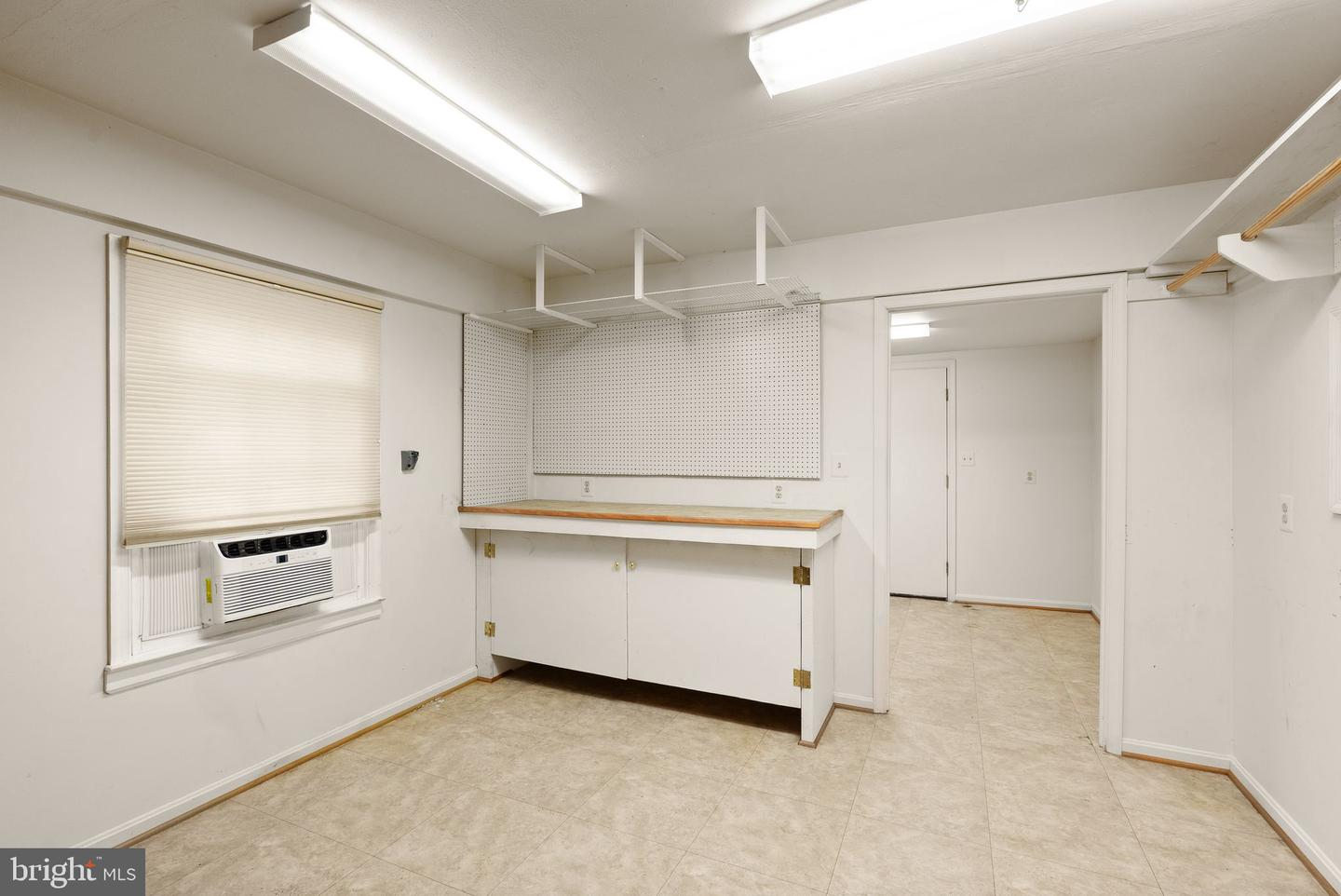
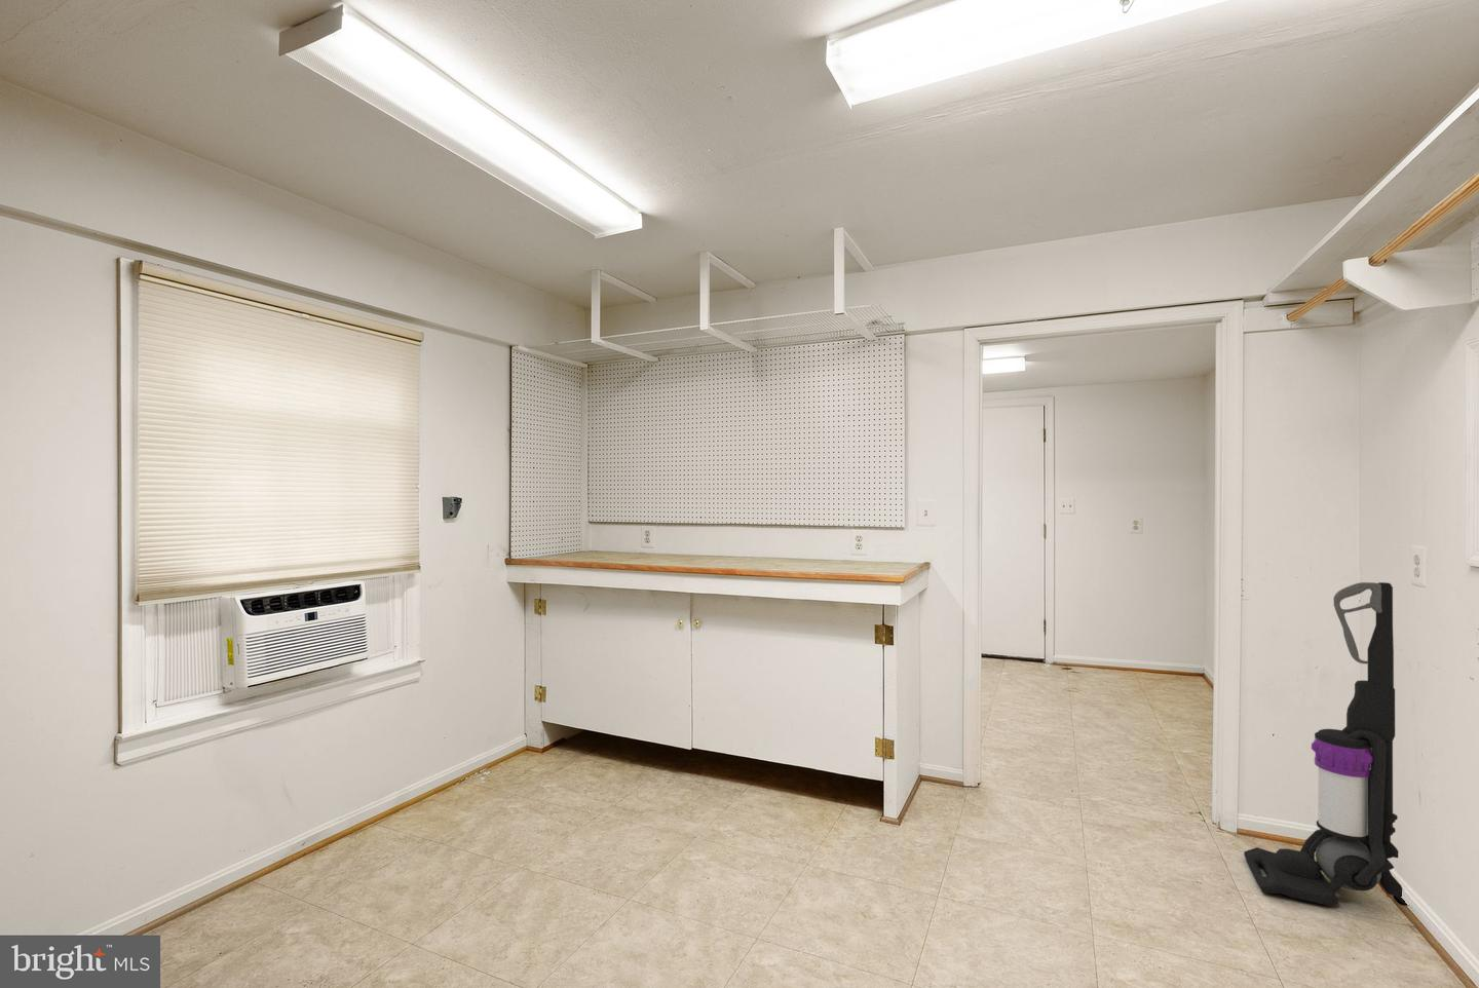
+ vacuum cleaner [1243,581,1410,906]
